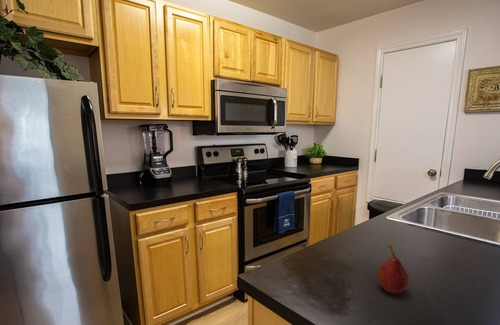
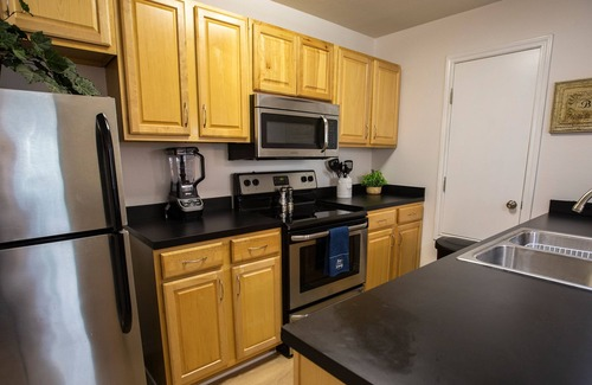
- fruit [376,244,410,294]
